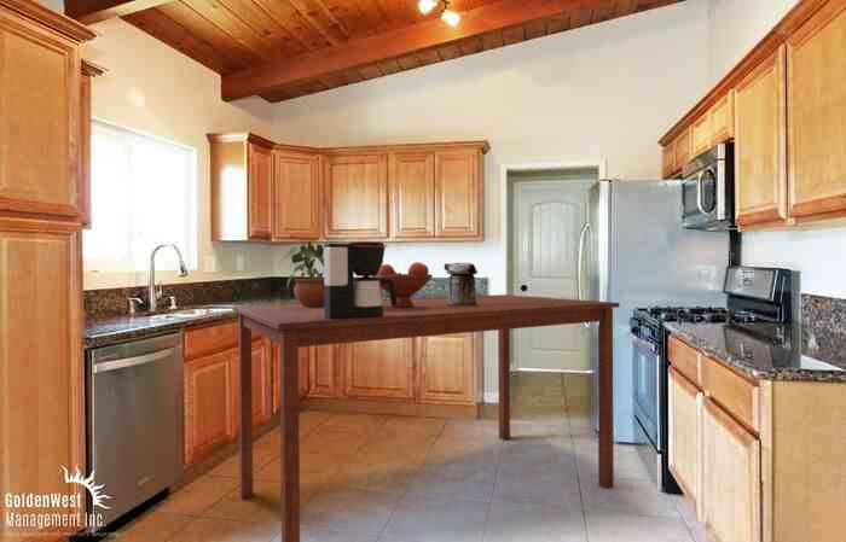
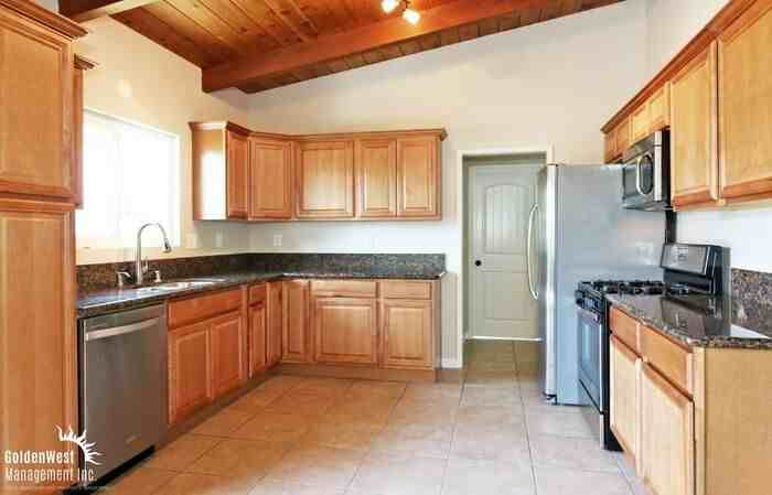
- fruit bowl [370,261,434,308]
- dining table [232,293,621,542]
- canister [444,262,479,305]
- potted plant [280,238,324,307]
- coffee maker [323,240,398,320]
